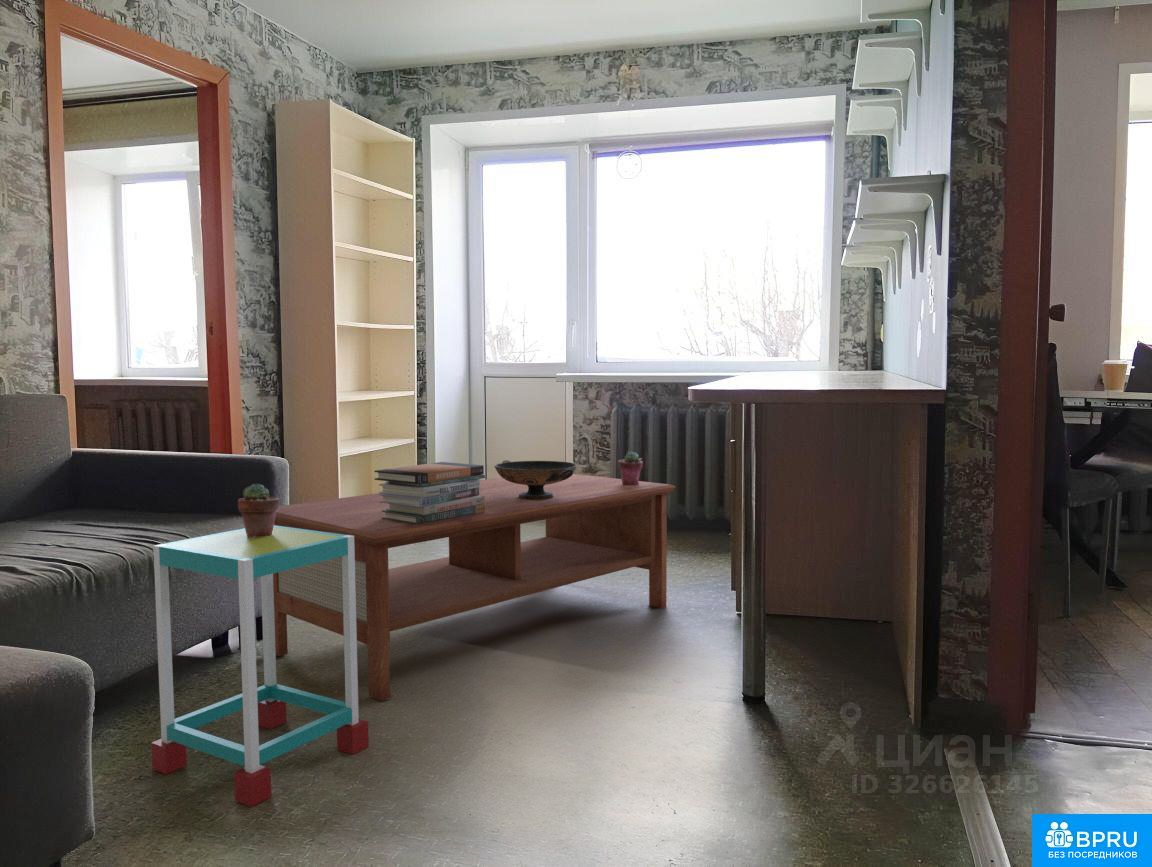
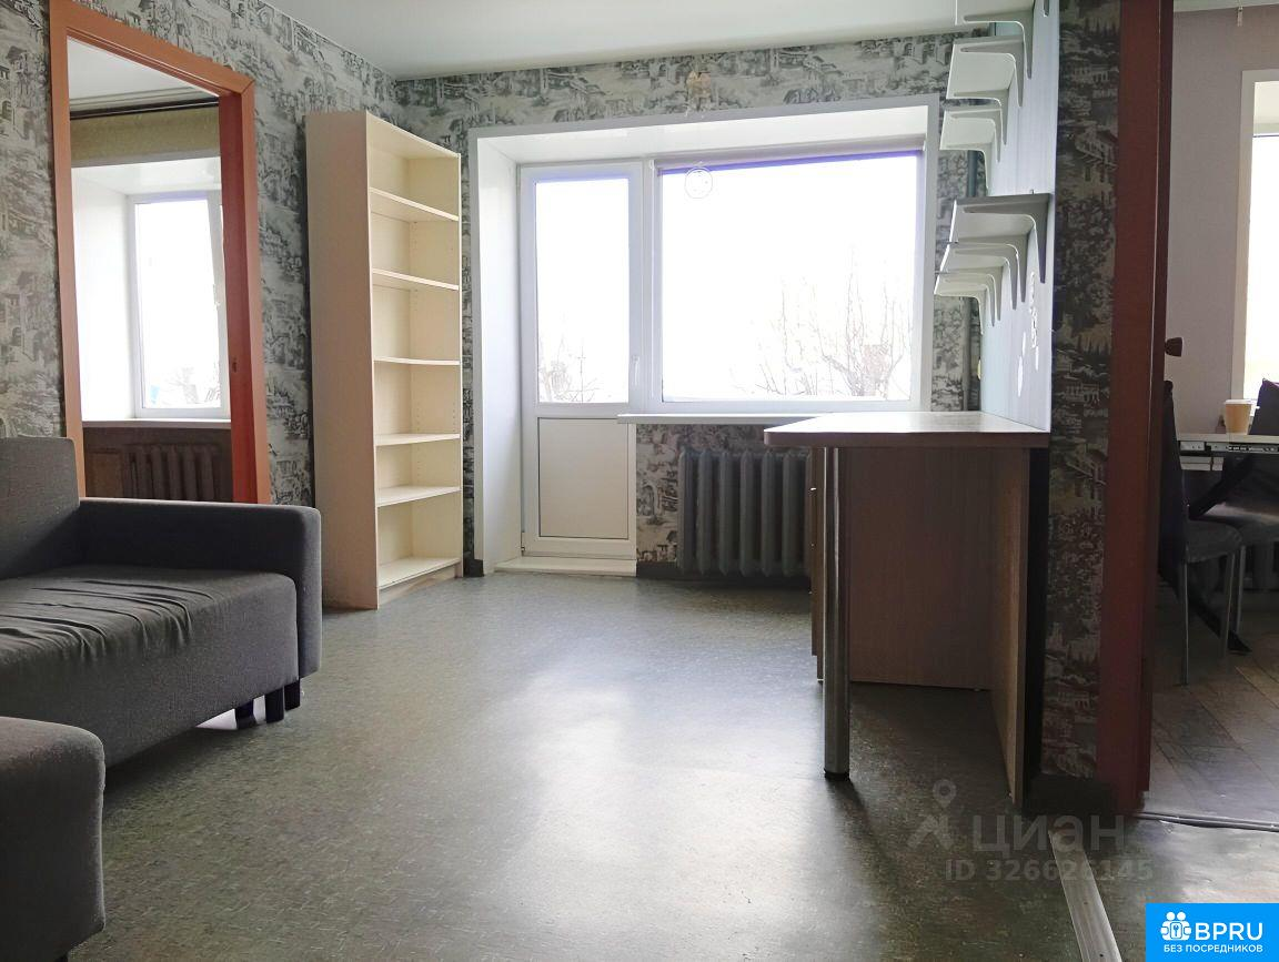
- decorative bowl [493,459,578,499]
- potted succulent [617,451,644,485]
- potted succulent [237,483,280,538]
- coffee table [273,473,676,702]
- book stack [373,461,486,525]
- side table [150,525,370,808]
